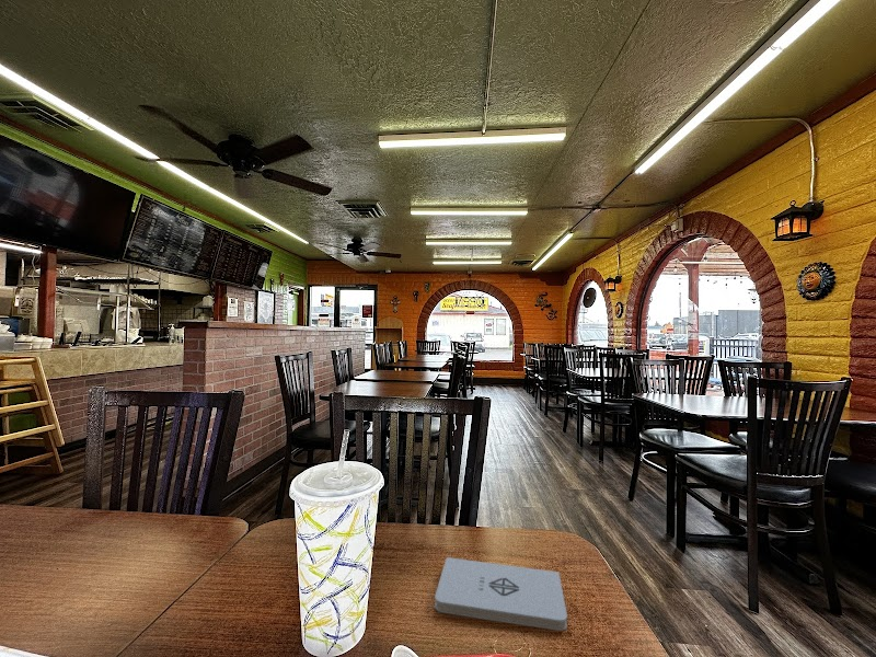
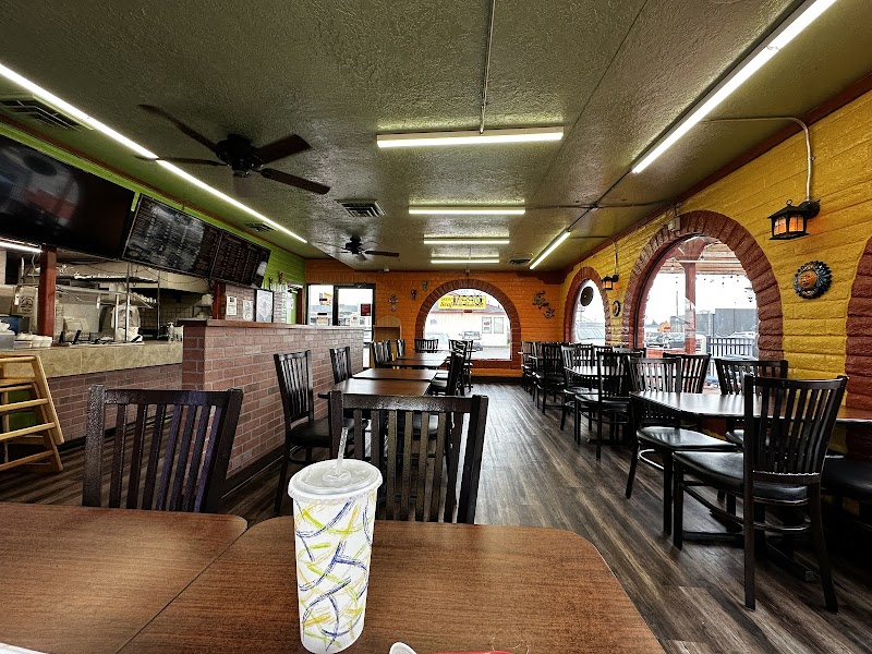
- notepad [434,556,568,632]
